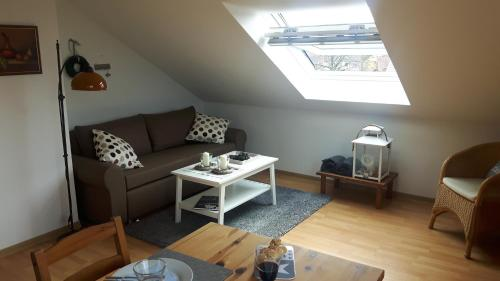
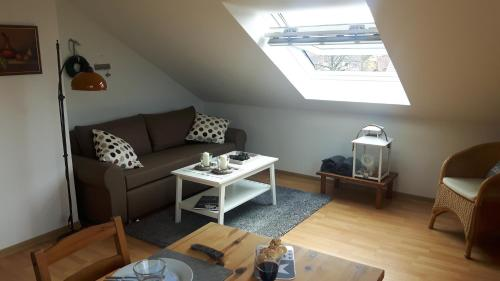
+ remote control [189,243,225,261]
